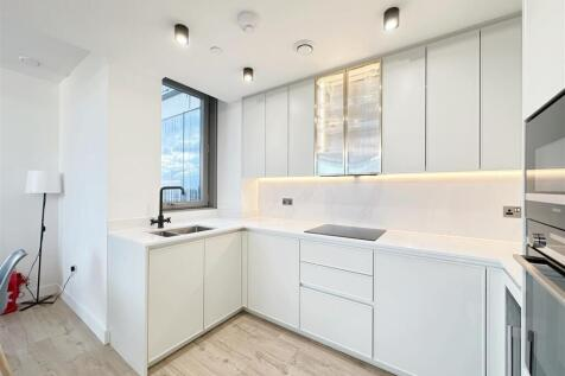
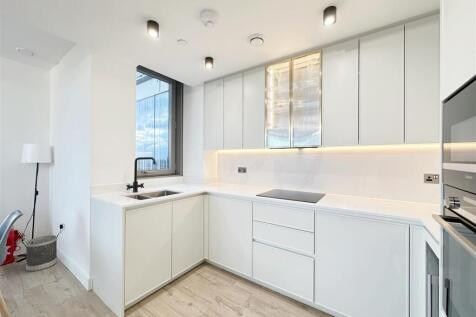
+ wastebasket [25,234,58,272]
